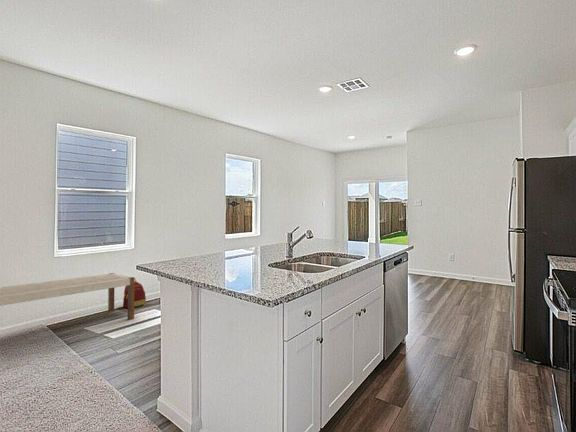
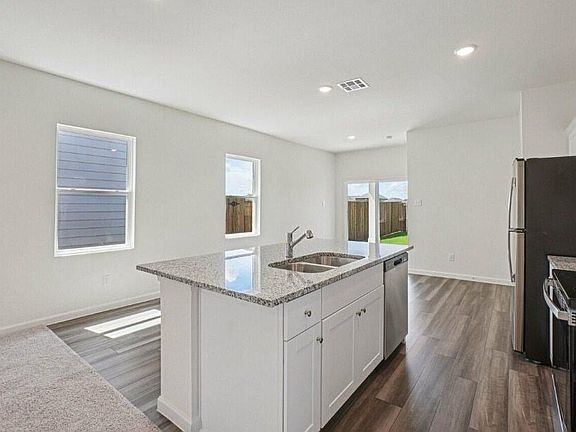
- bench [0,272,135,321]
- backpack [122,278,147,309]
